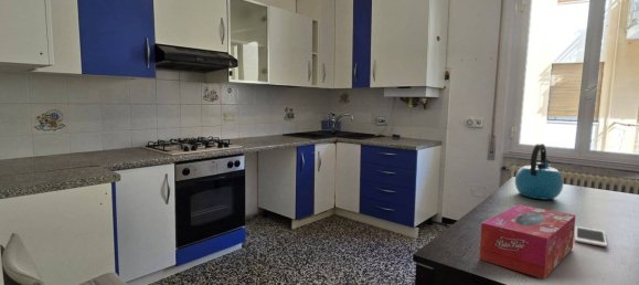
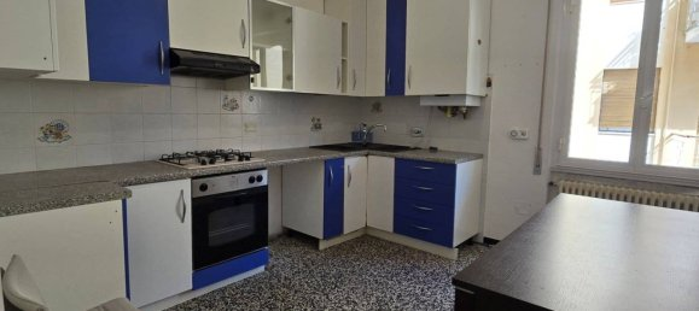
- tissue box [479,203,576,281]
- kettle [514,142,564,201]
- cell phone [574,225,608,247]
